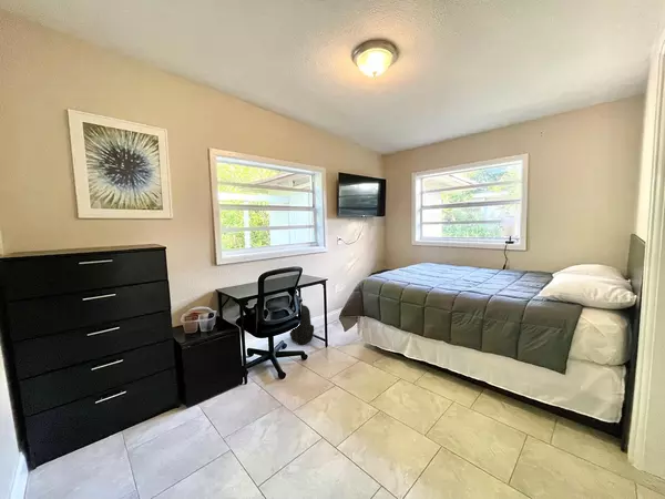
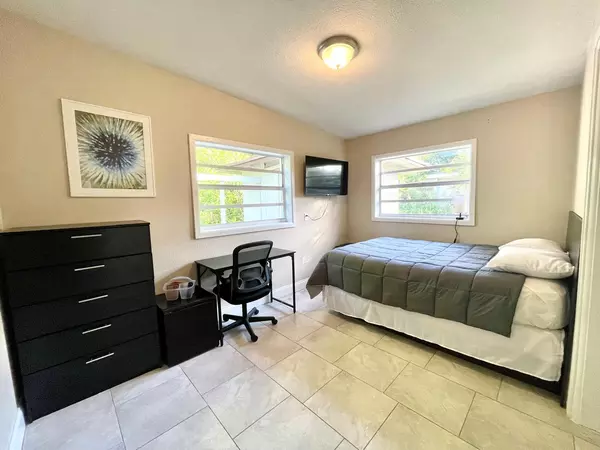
- backpack [288,302,315,345]
